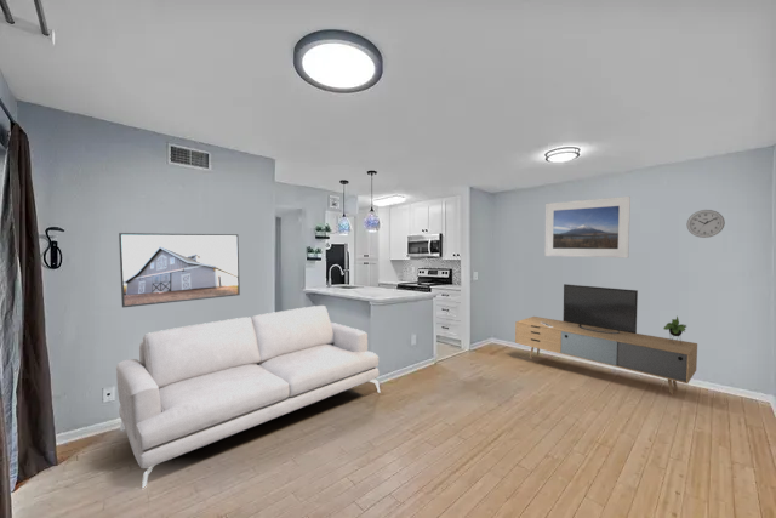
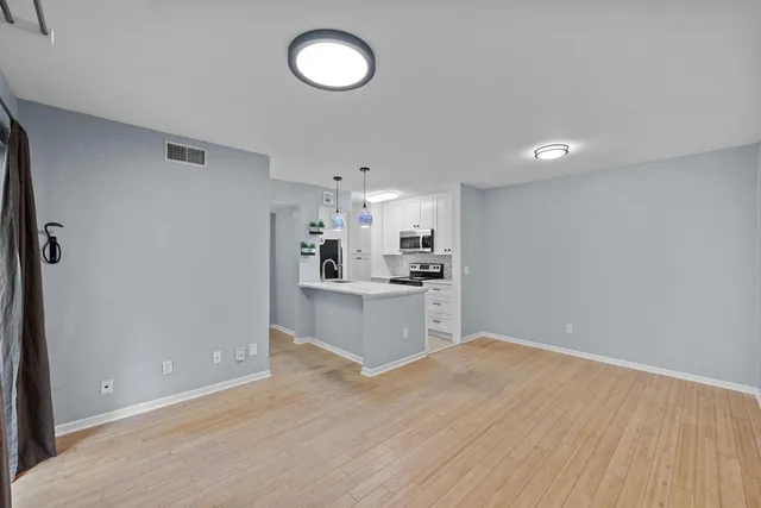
- sofa [115,304,381,489]
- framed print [543,195,632,260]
- media console [514,283,698,395]
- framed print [118,232,241,308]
- wall clock [686,209,726,239]
